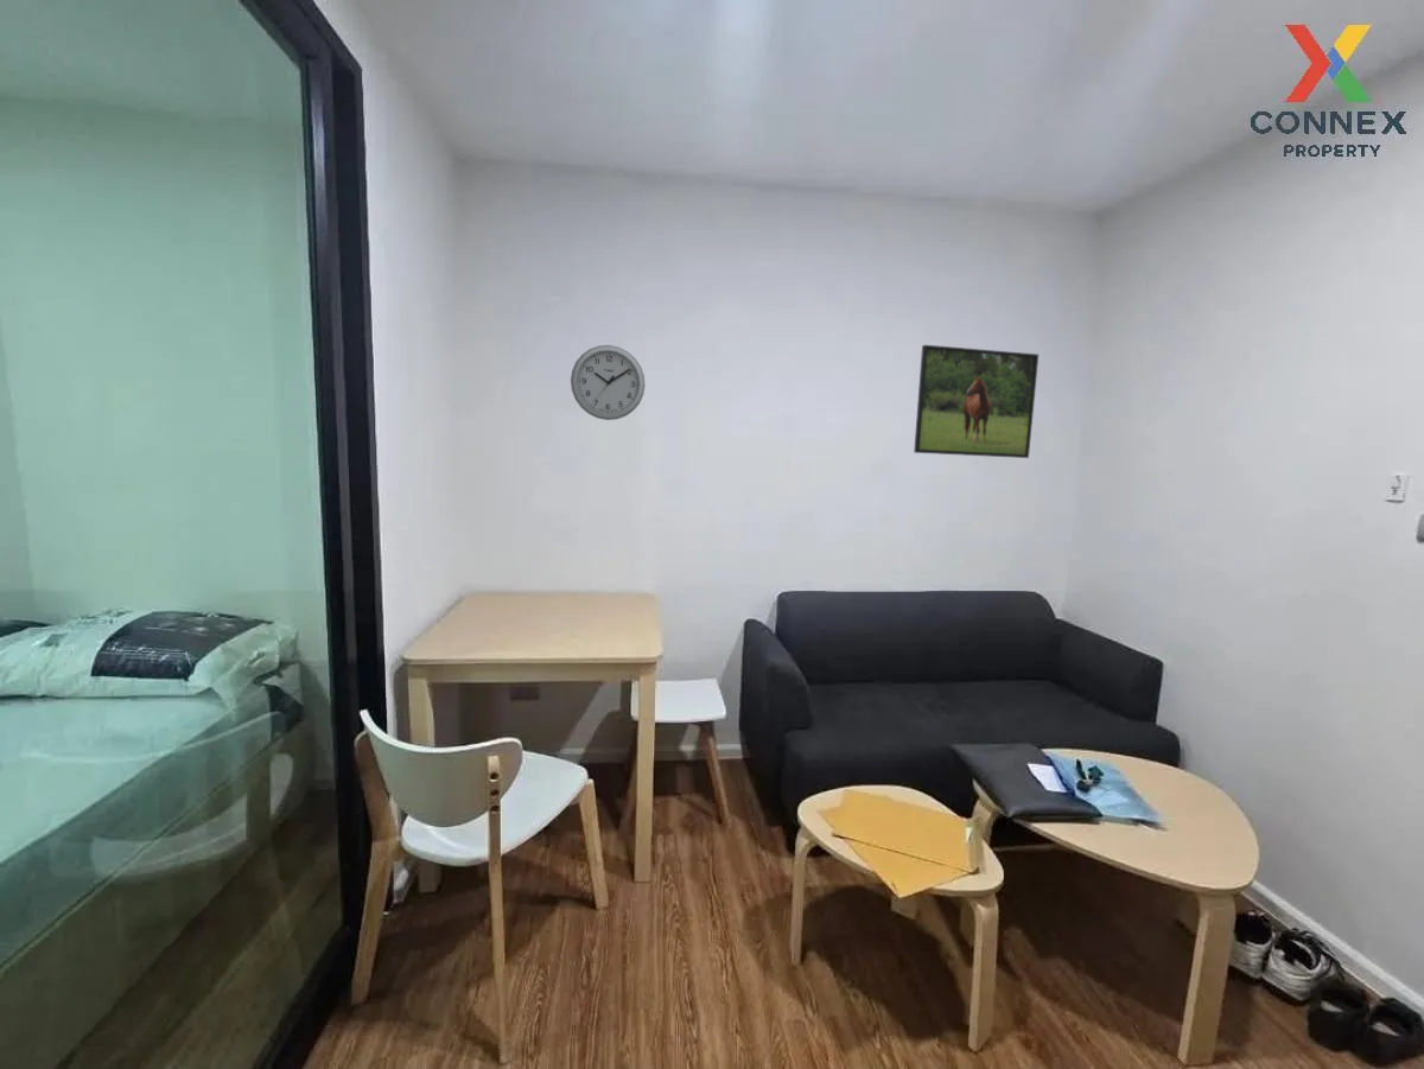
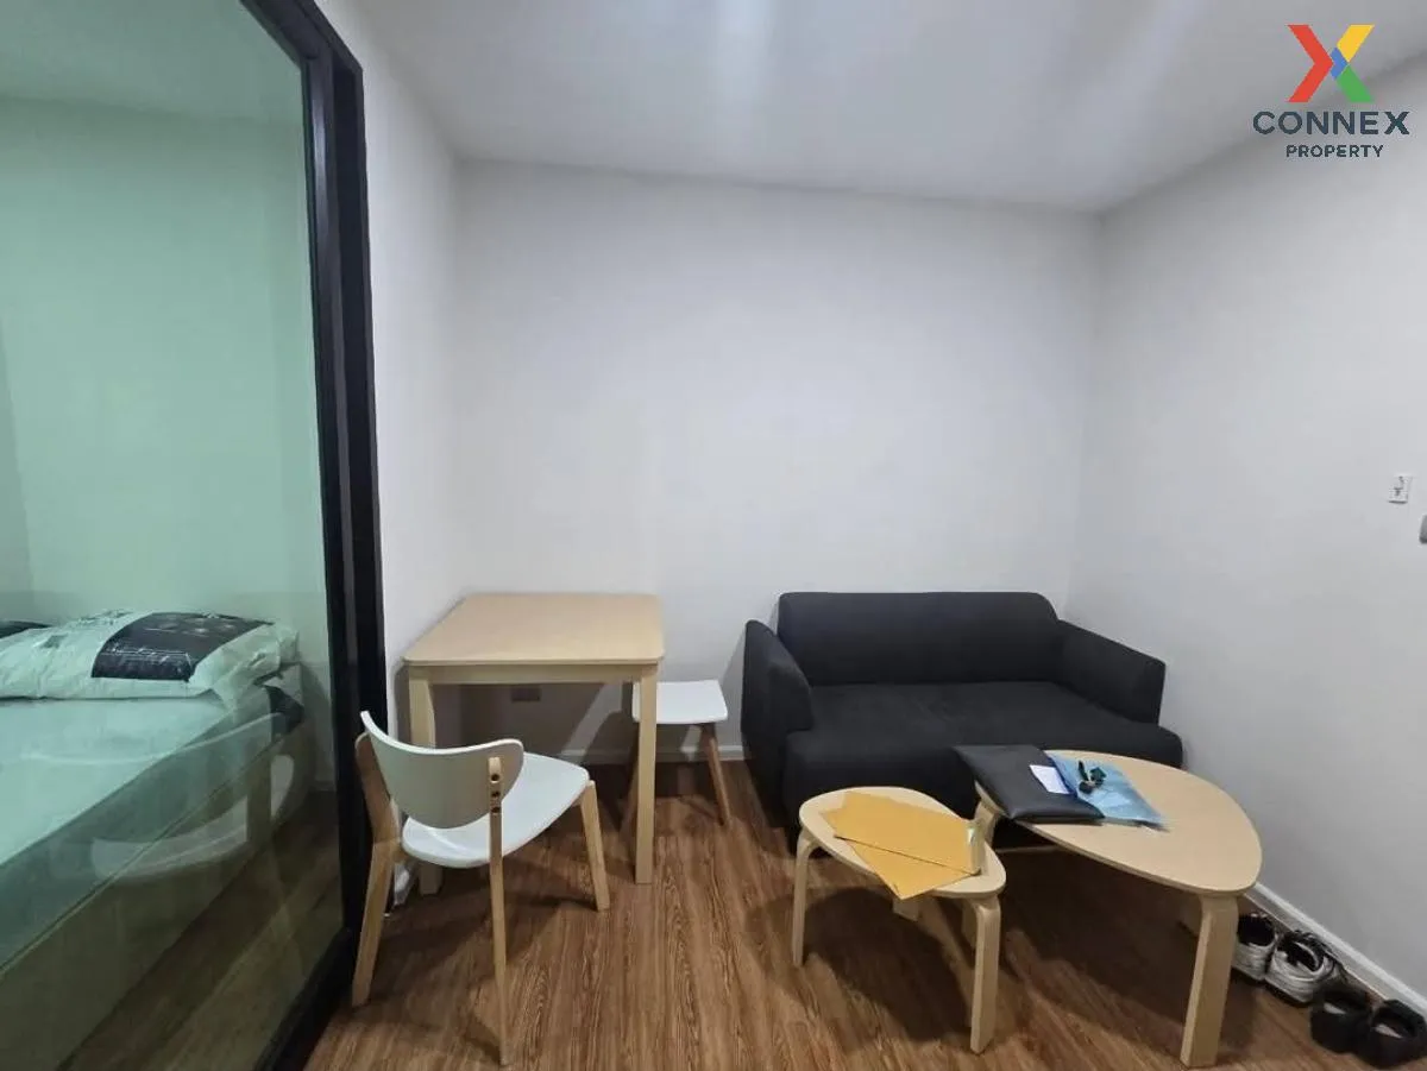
- wall clock [570,344,647,421]
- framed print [913,344,1040,459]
